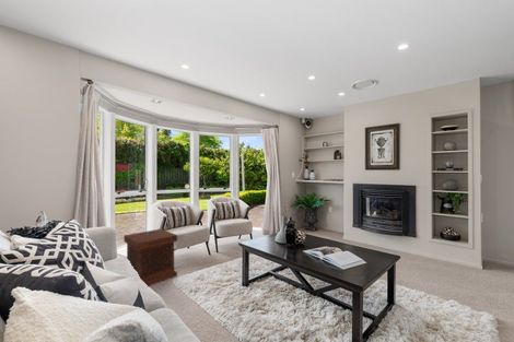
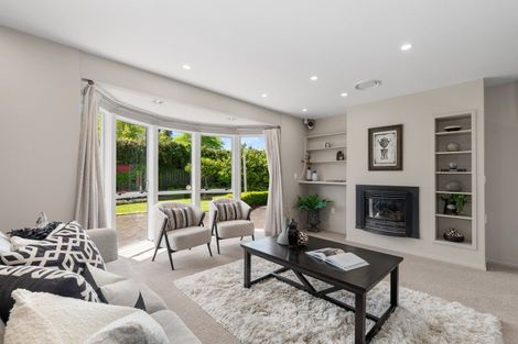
- side table [122,228,178,287]
